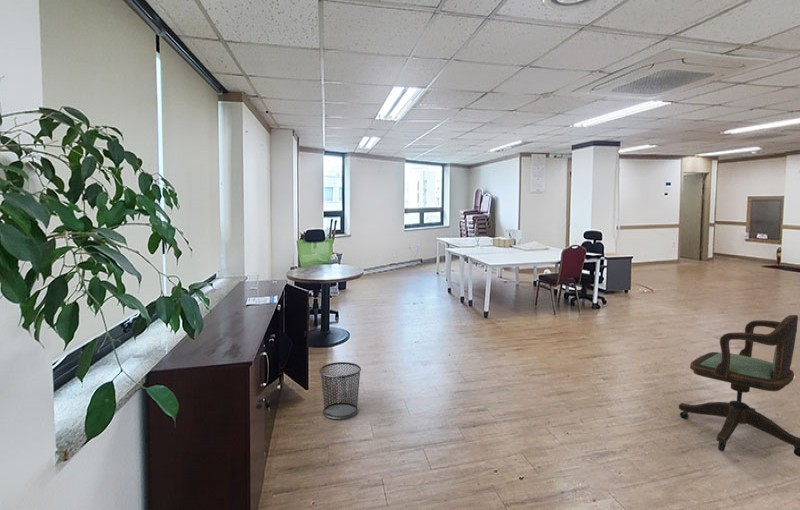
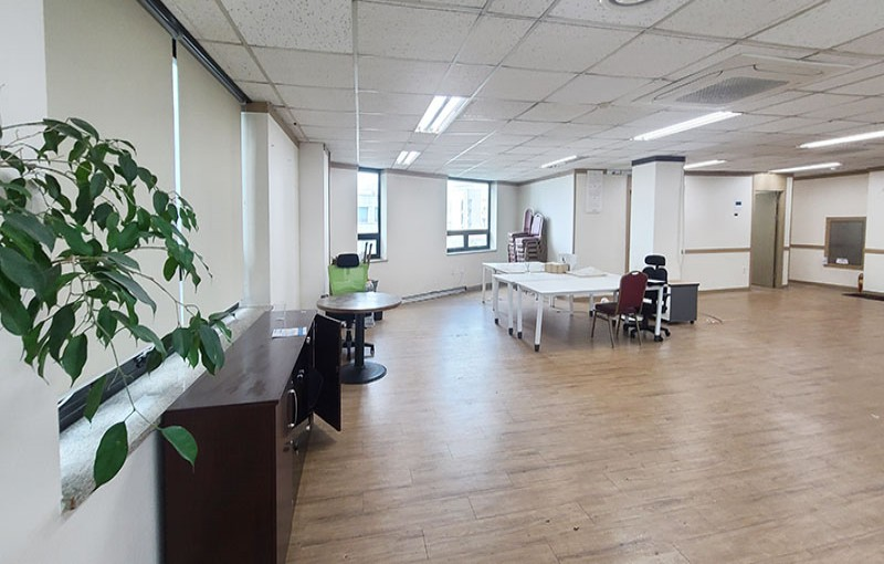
- office chair [678,314,800,458]
- waste bin [318,361,362,420]
